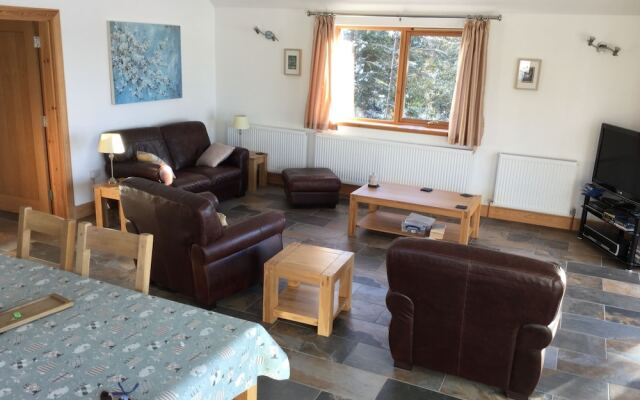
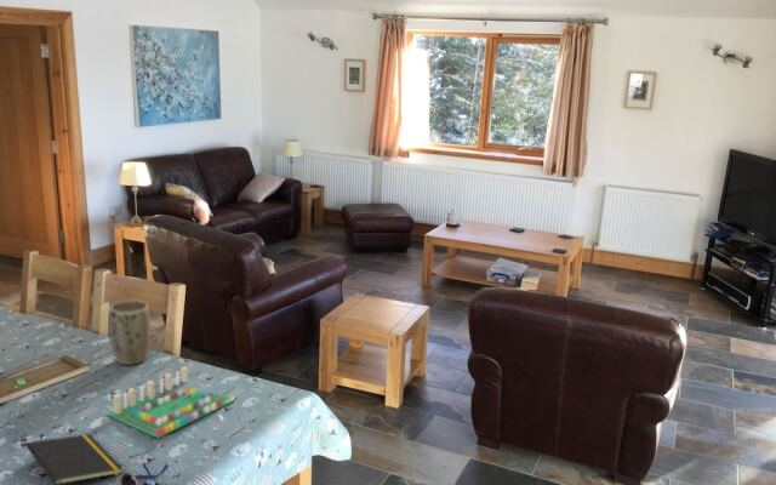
+ notepad [24,433,125,485]
+ plant pot [108,299,152,366]
+ board game [104,366,236,439]
